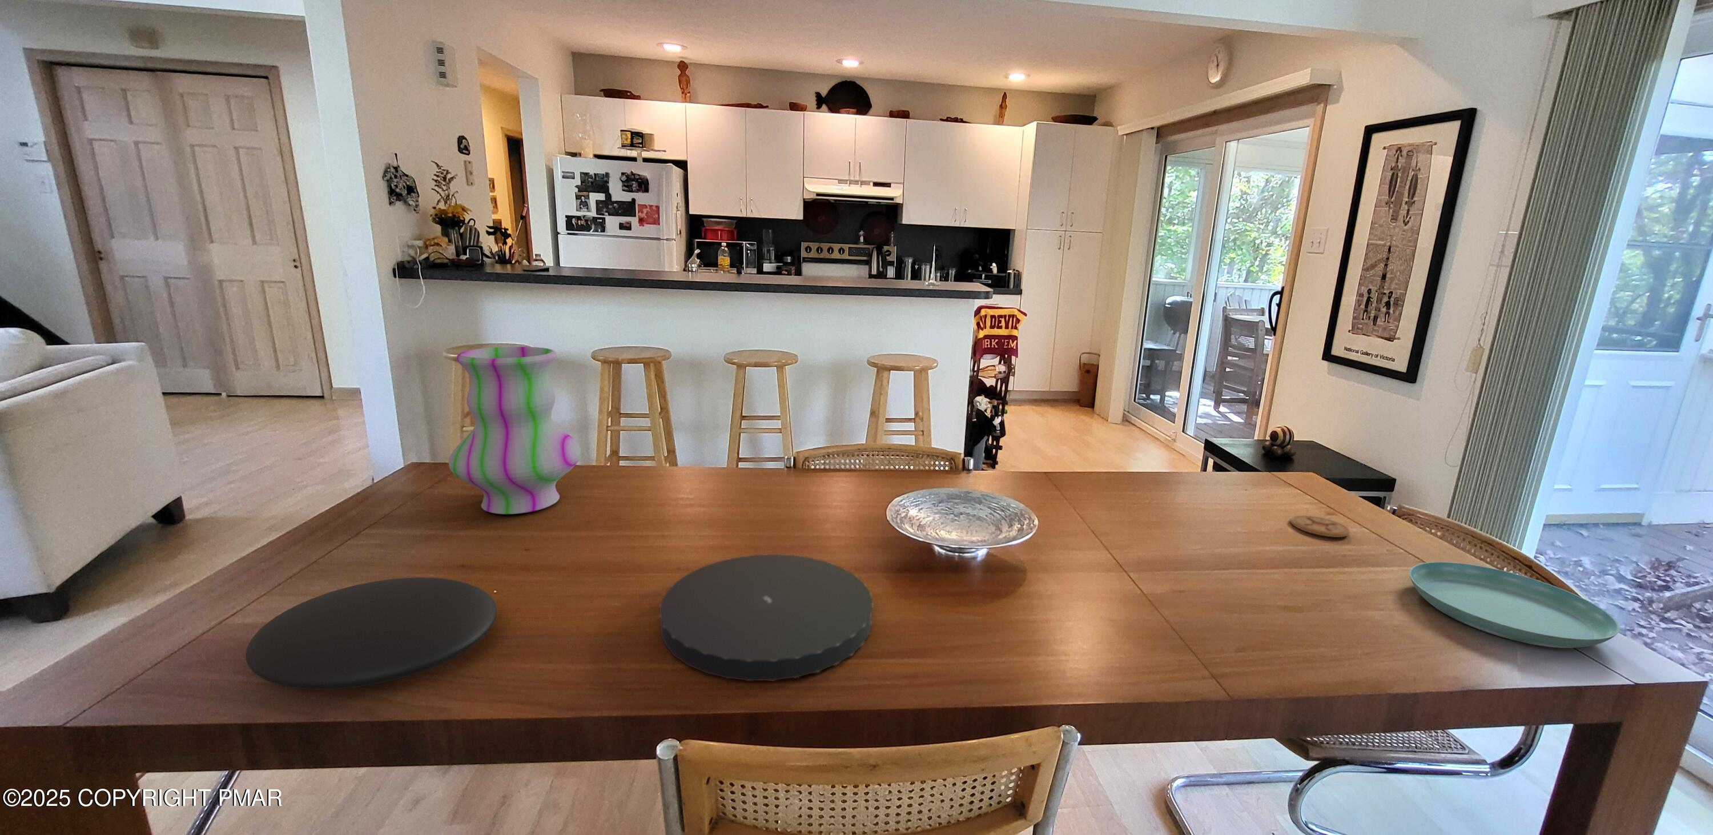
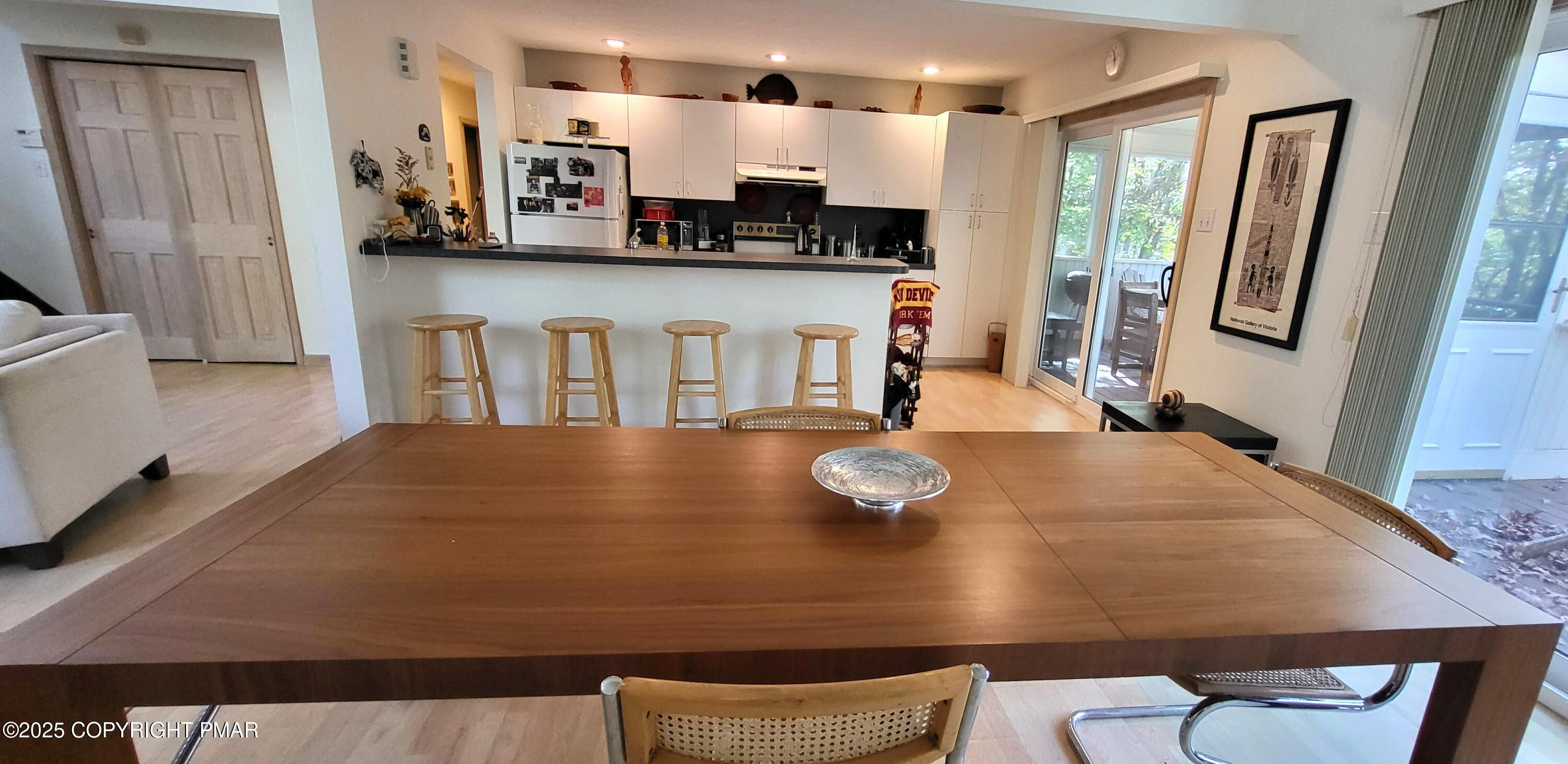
- plate [659,554,874,681]
- saucer [1408,562,1620,648]
- vase [448,346,581,515]
- plate [245,577,497,690]
- coaster [1290,515,1350,538]
